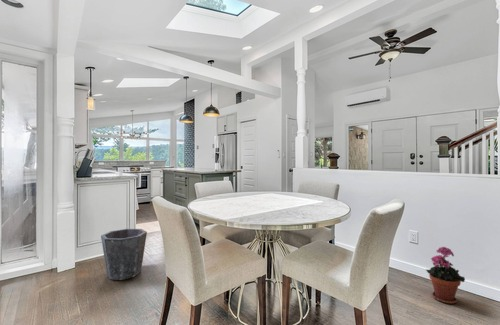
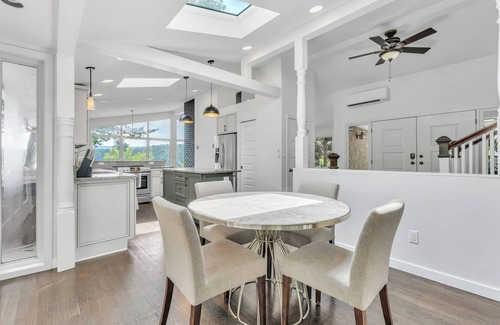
- waste bin [100,228,148,281]
- potted plant [425,245,466,305]
